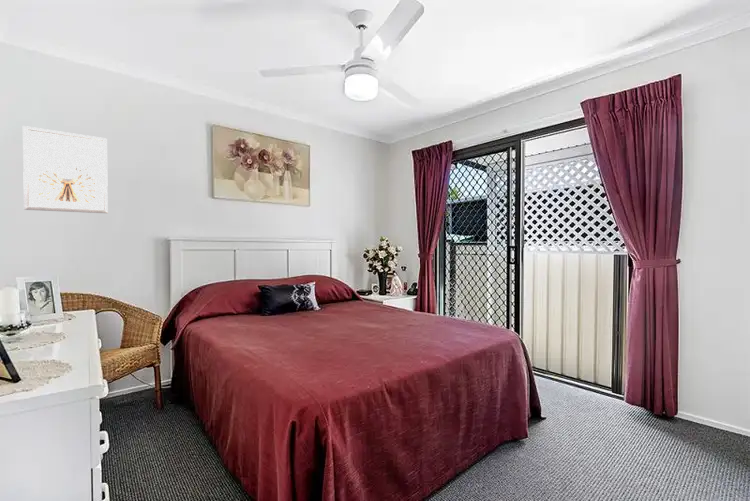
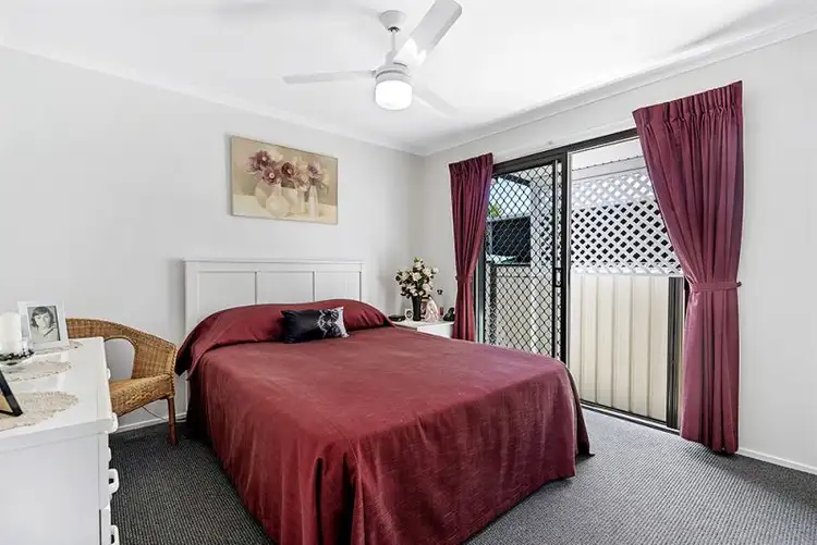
- picture frame [22,125,109,214]
